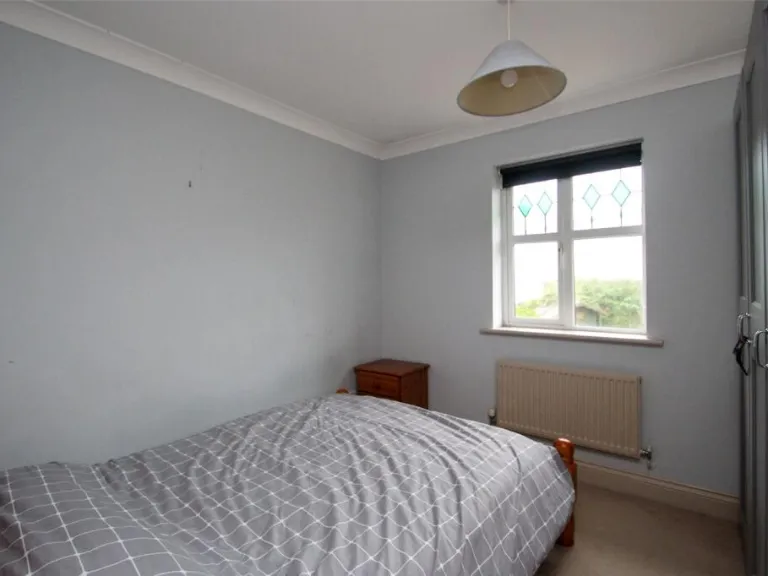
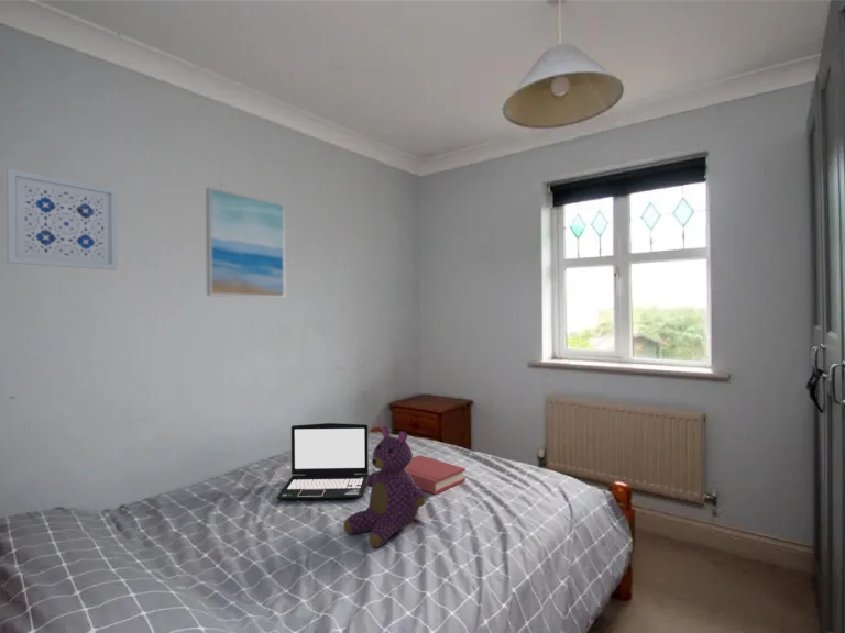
+ wall art [205,186,286,299]
+ laptop [276,422,370,500]
+ teddy bear [343,425,427,548]
+ wall art [6,167,119,271]
+ hardback book [405,454,467,496]
